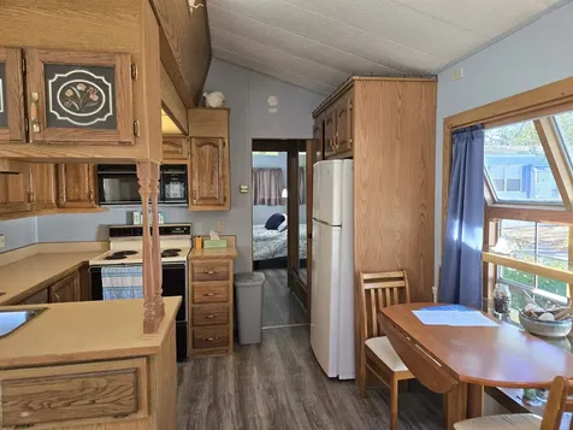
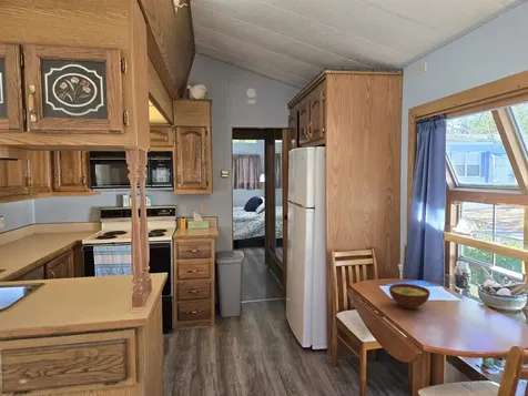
+ bowl [388,283,431,309]
